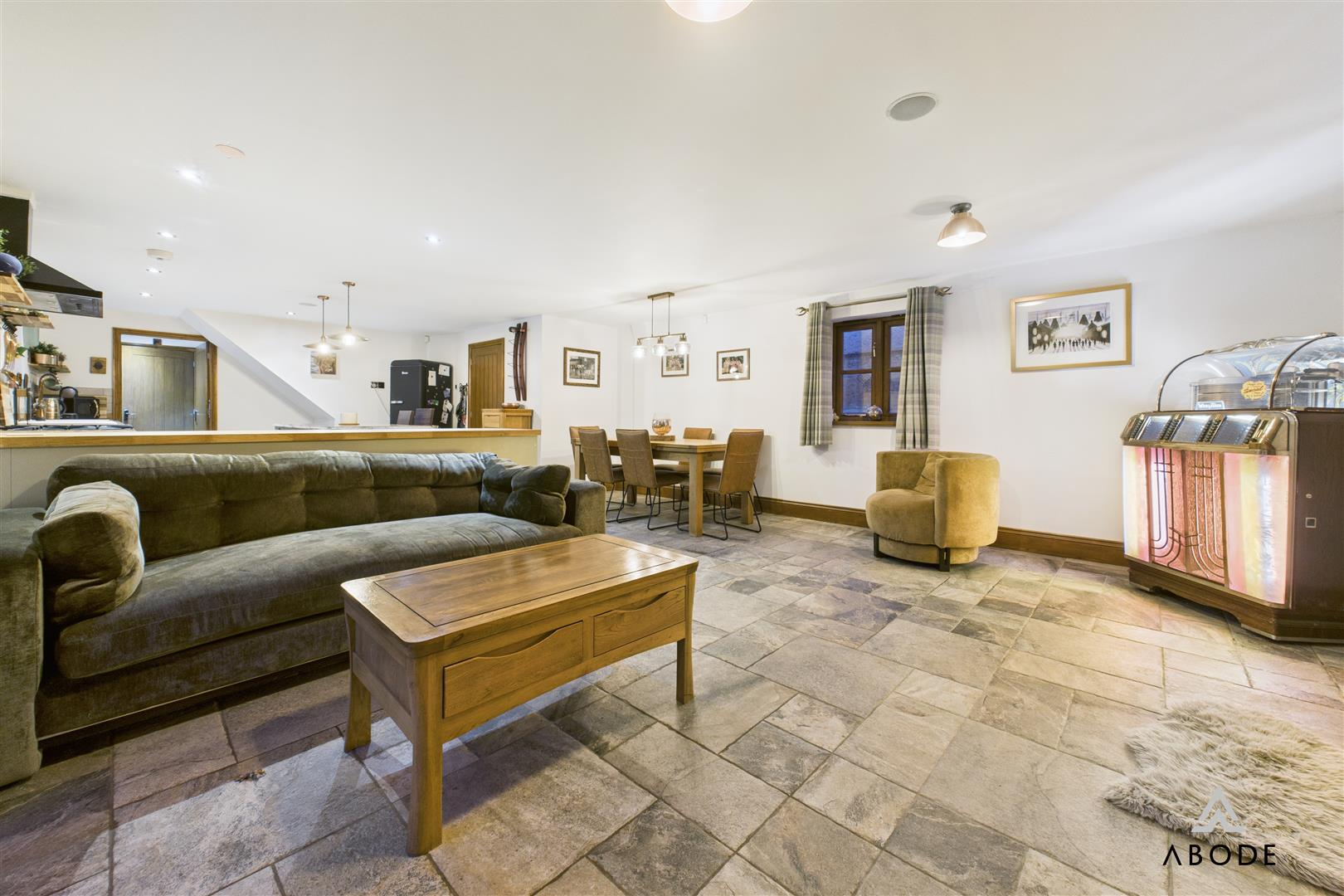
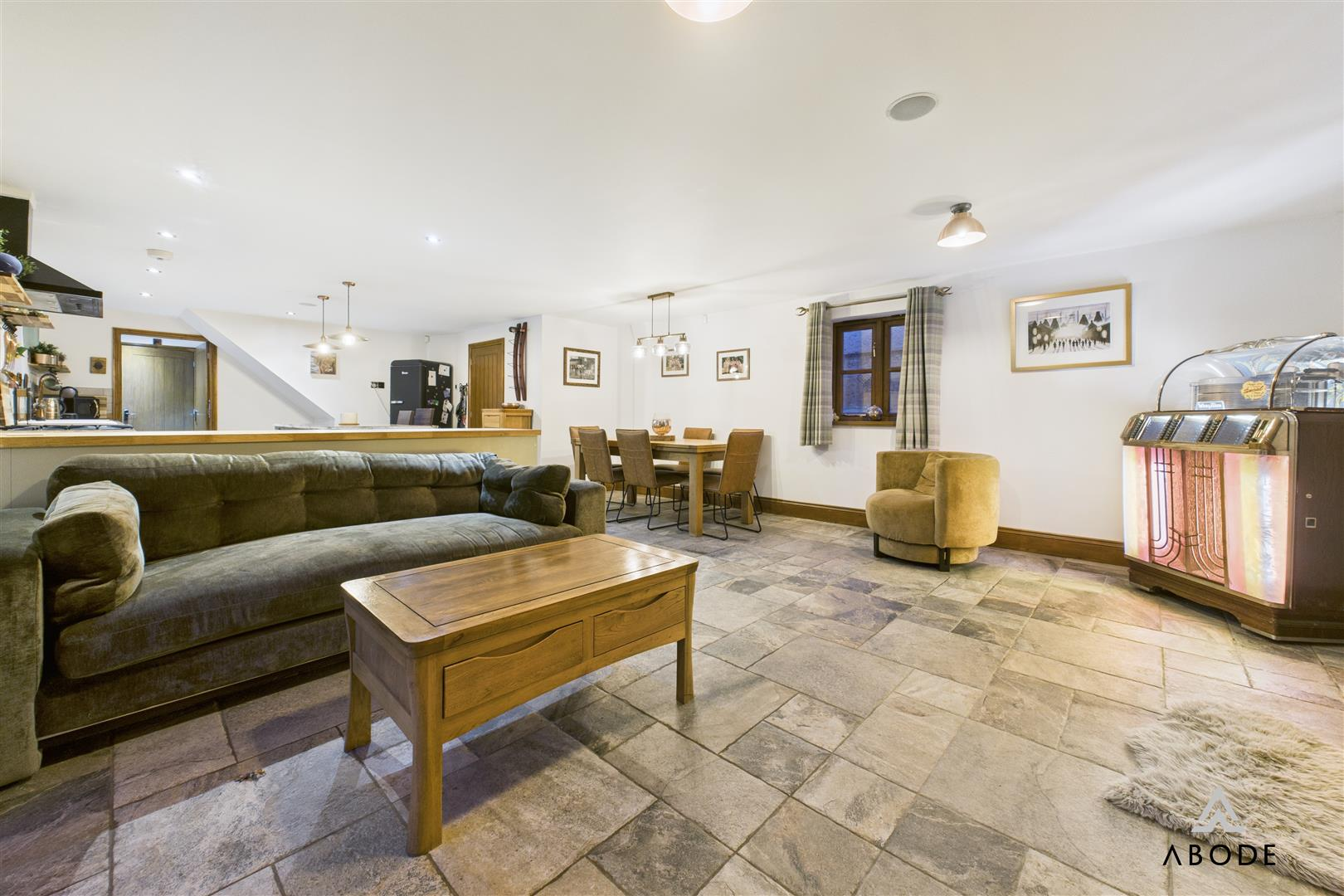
- recessed light [215,142,246,159]
